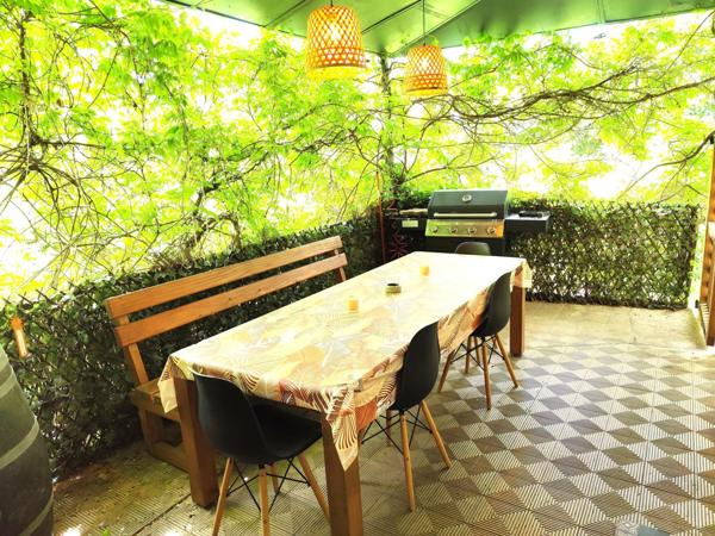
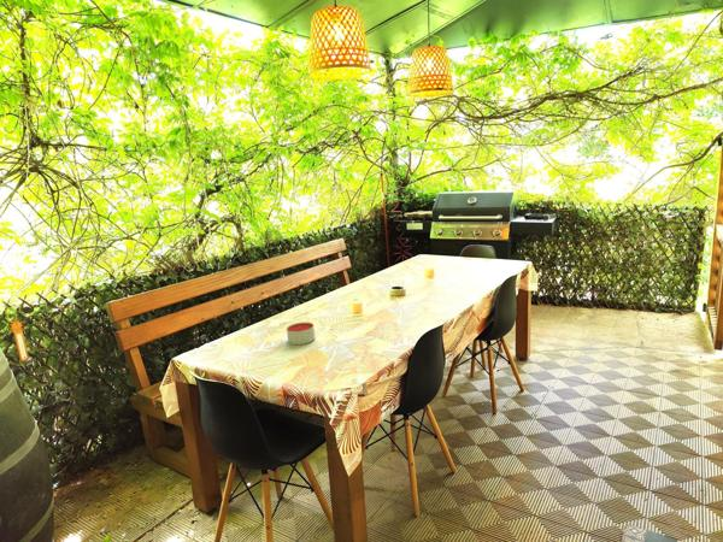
+ candle [286,322,316,346]
